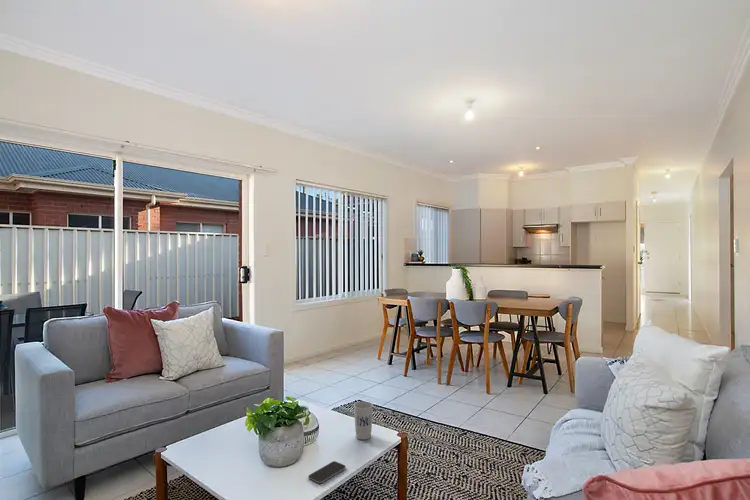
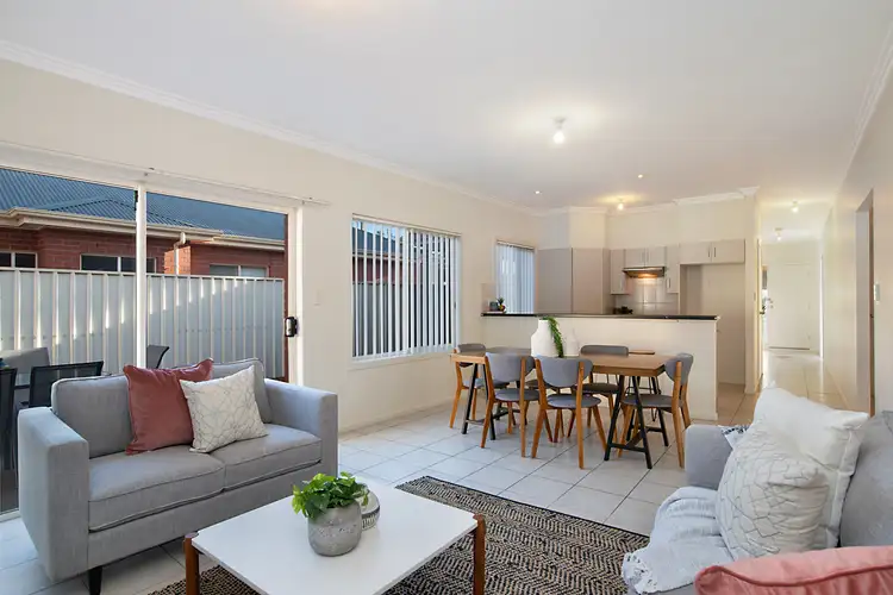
- cup [353,401,374,441]
- smartphone [308,460,347,484]
